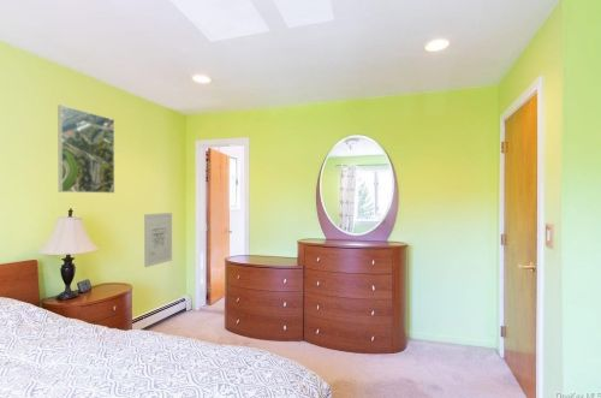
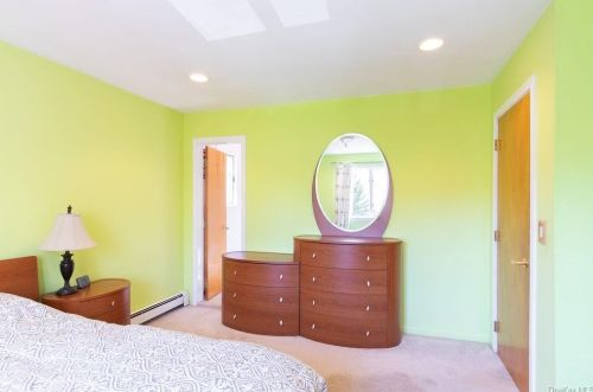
- wall art [143,212,173,268]
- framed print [56,103,115,195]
